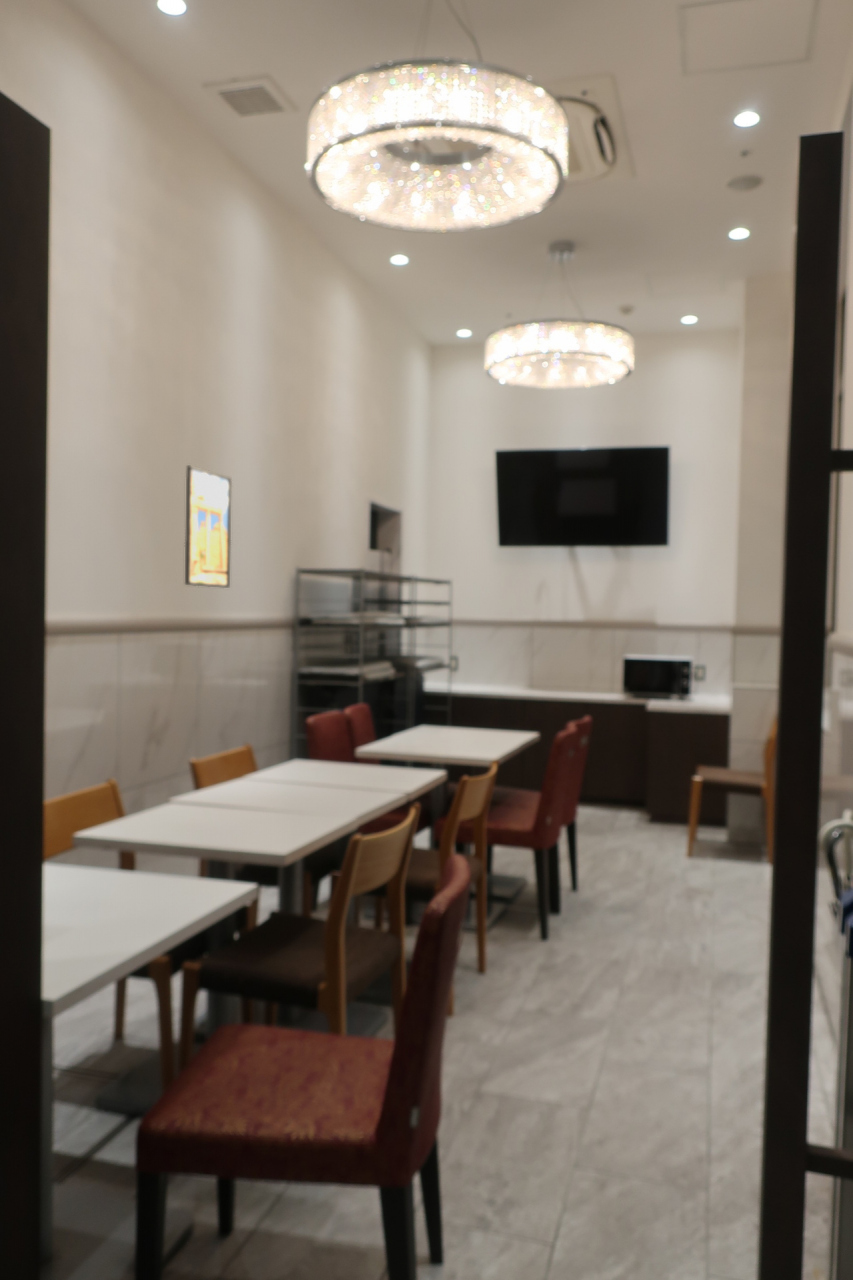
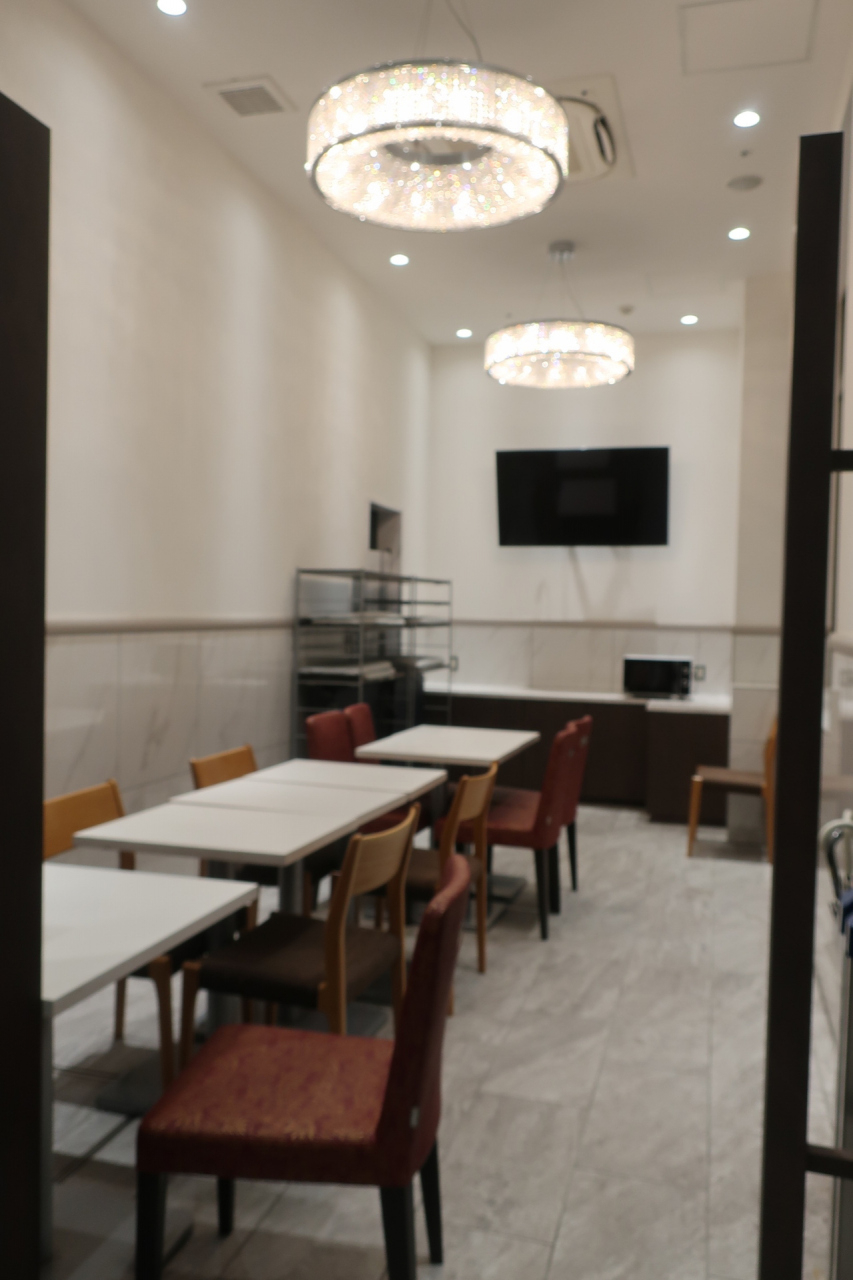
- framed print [184,464,233,589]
